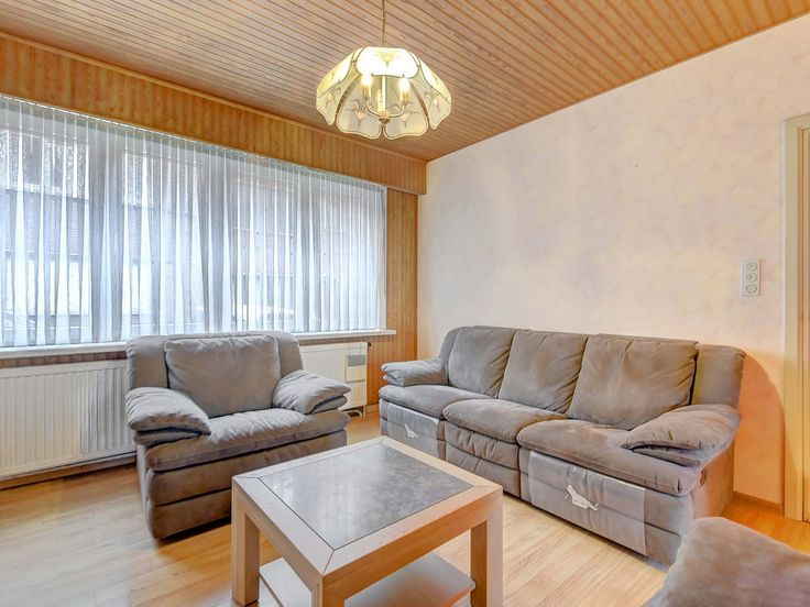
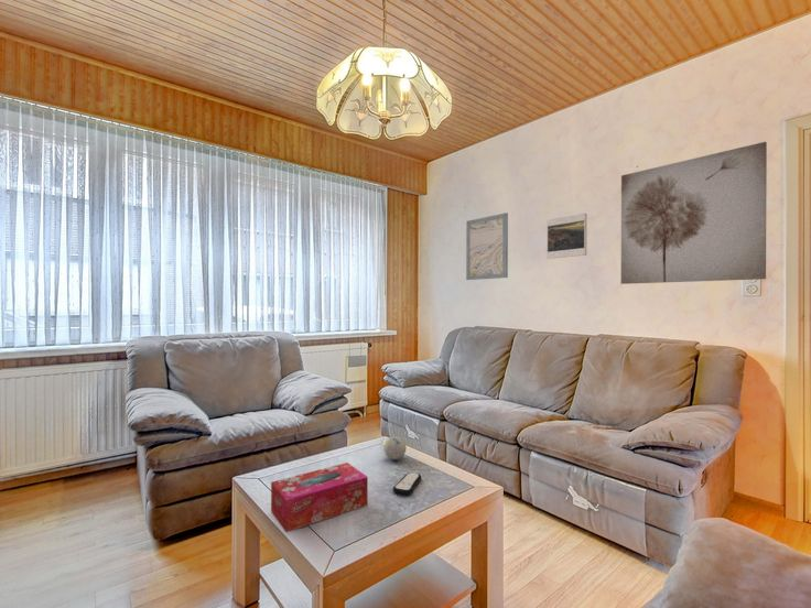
+ wall art [465,211,509,281]
+ wall art [620,141,768,285]
+ decorative ball [383,435,407,460]
+ tissue box [270,462,369,533]
+ remote control [392,471,422,497]
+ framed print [547,213,588,260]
